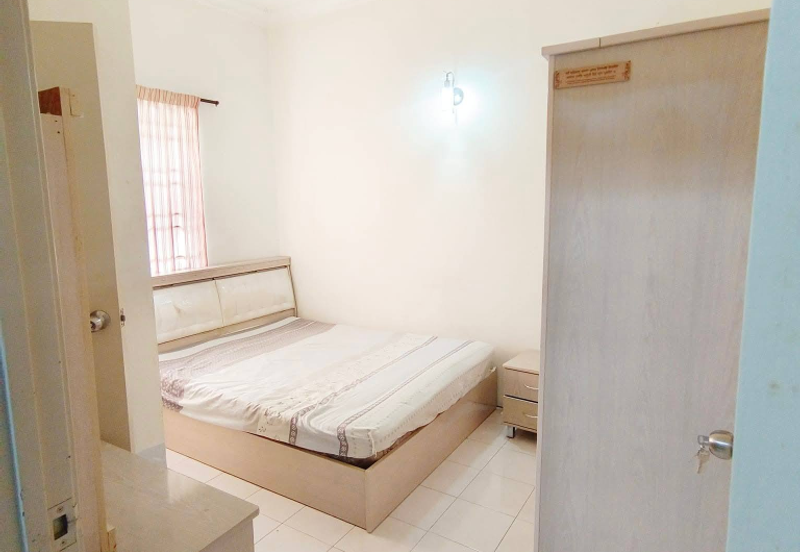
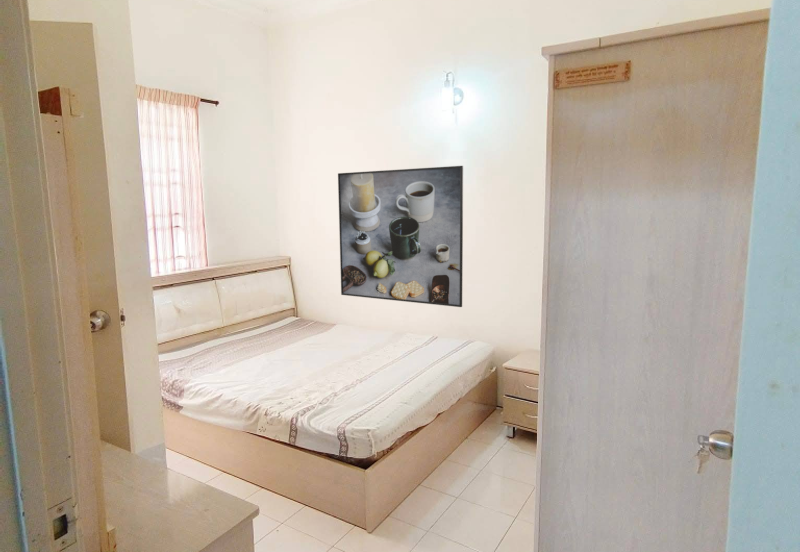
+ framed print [337,165,464,308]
